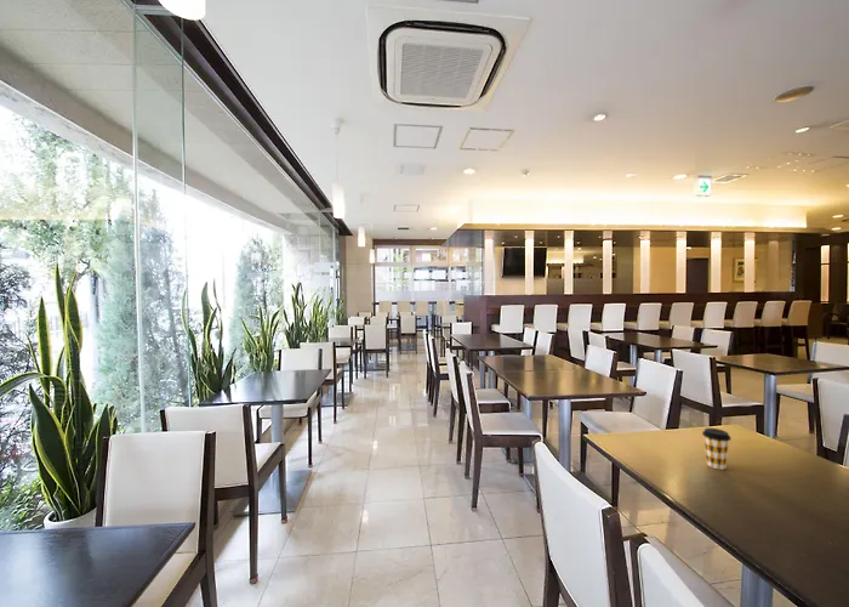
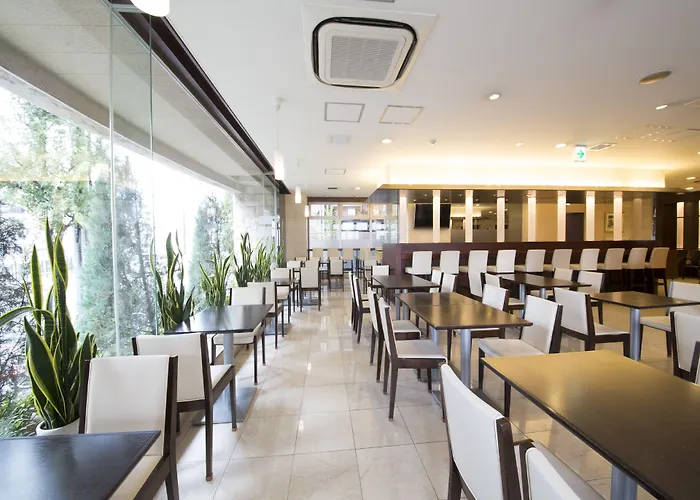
- coffee cup [701,427,733,471]
